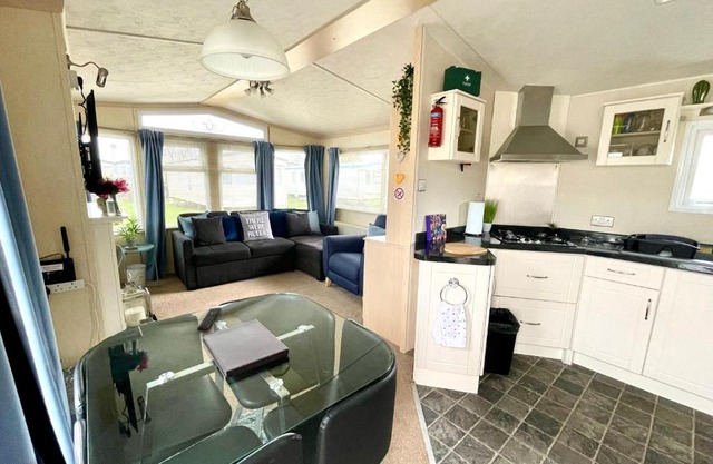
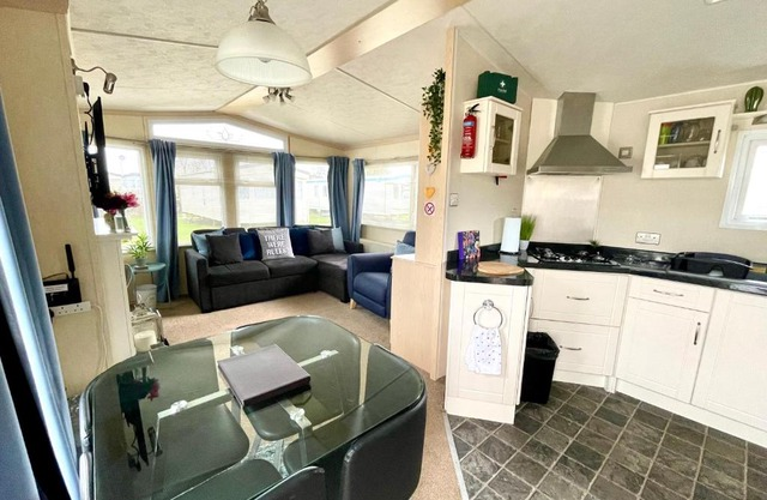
- remote control [196,307,222,333]
